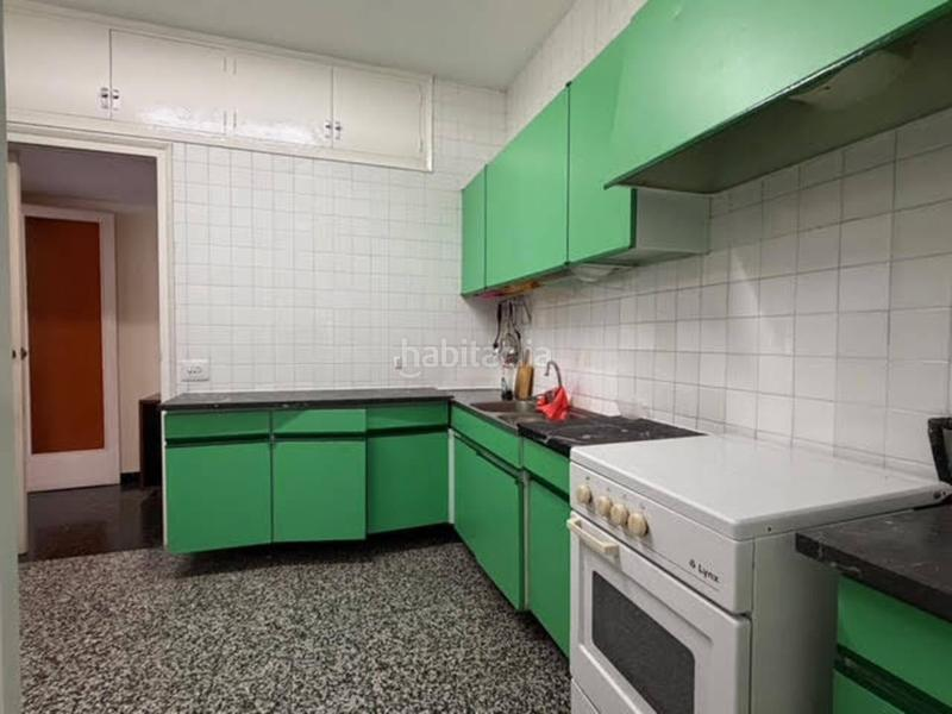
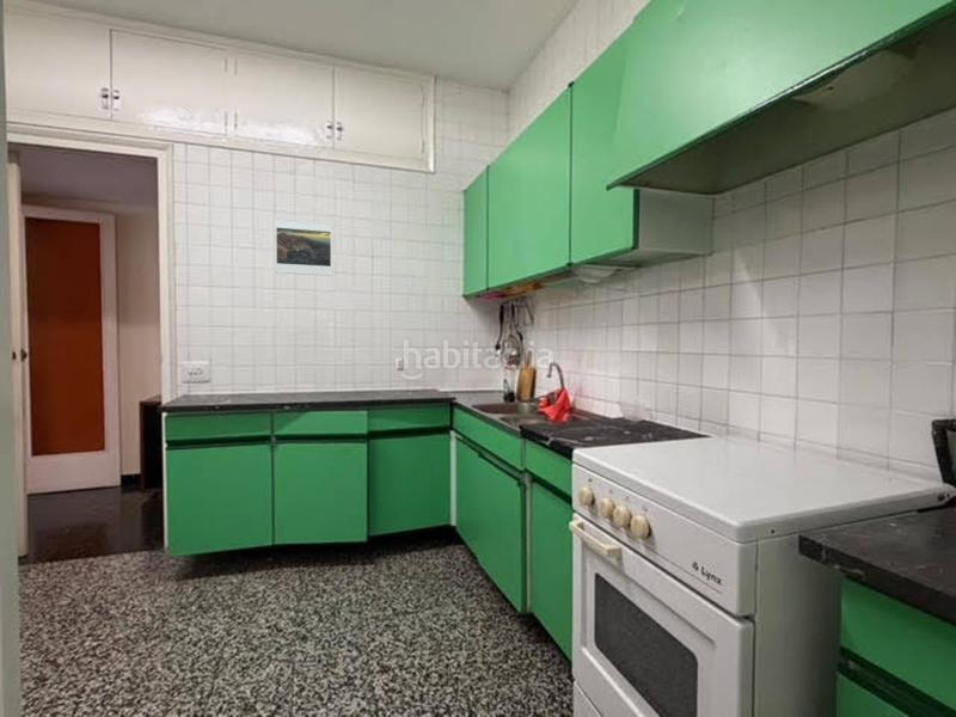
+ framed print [275,217,332,277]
